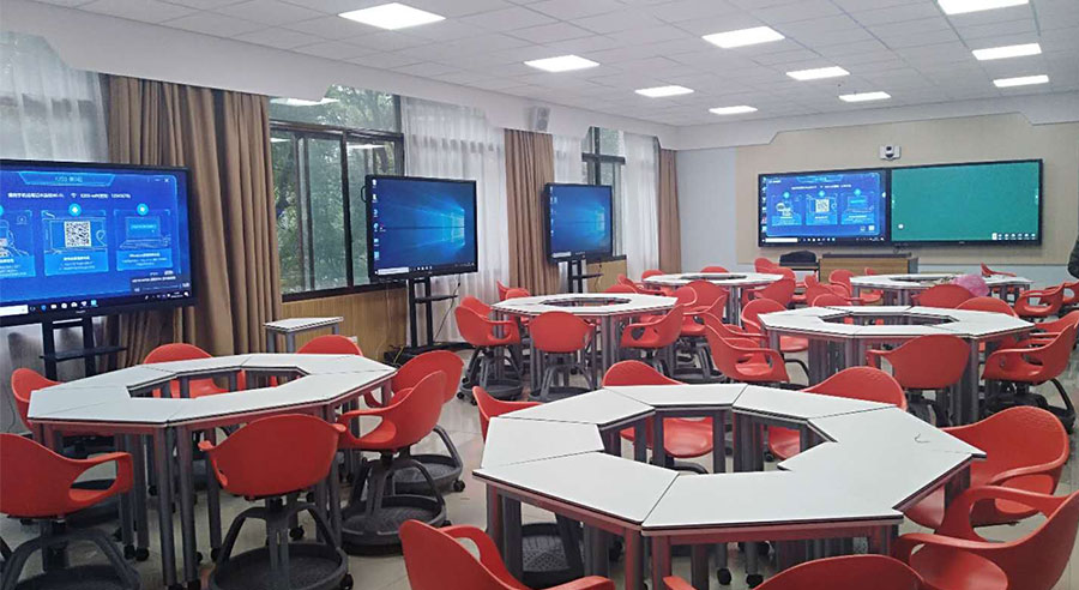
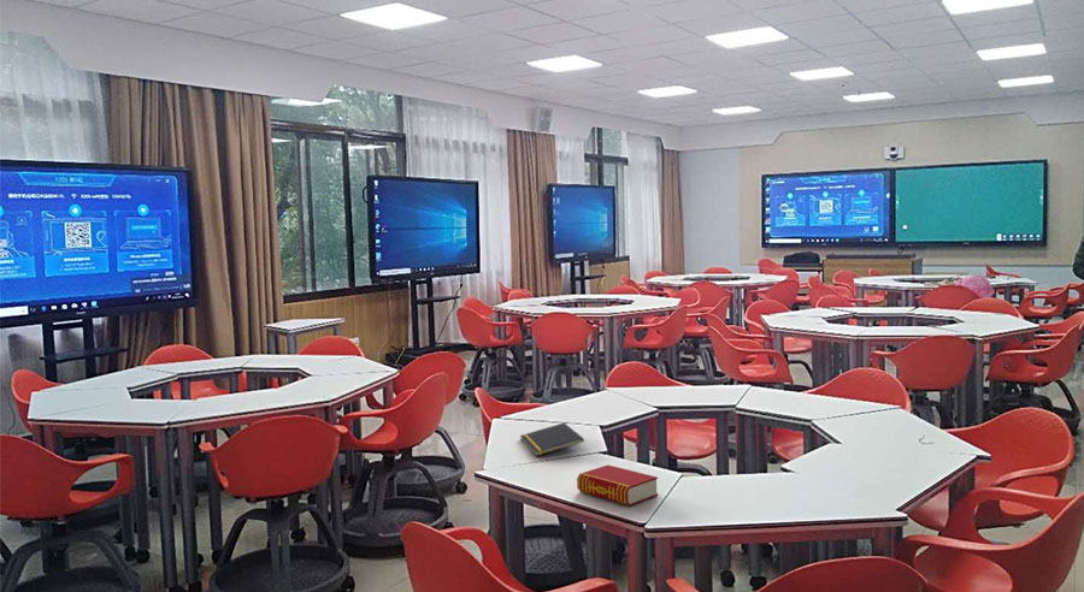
+ book [576,463,659,507]
+ notepad [519,421,585,457]
